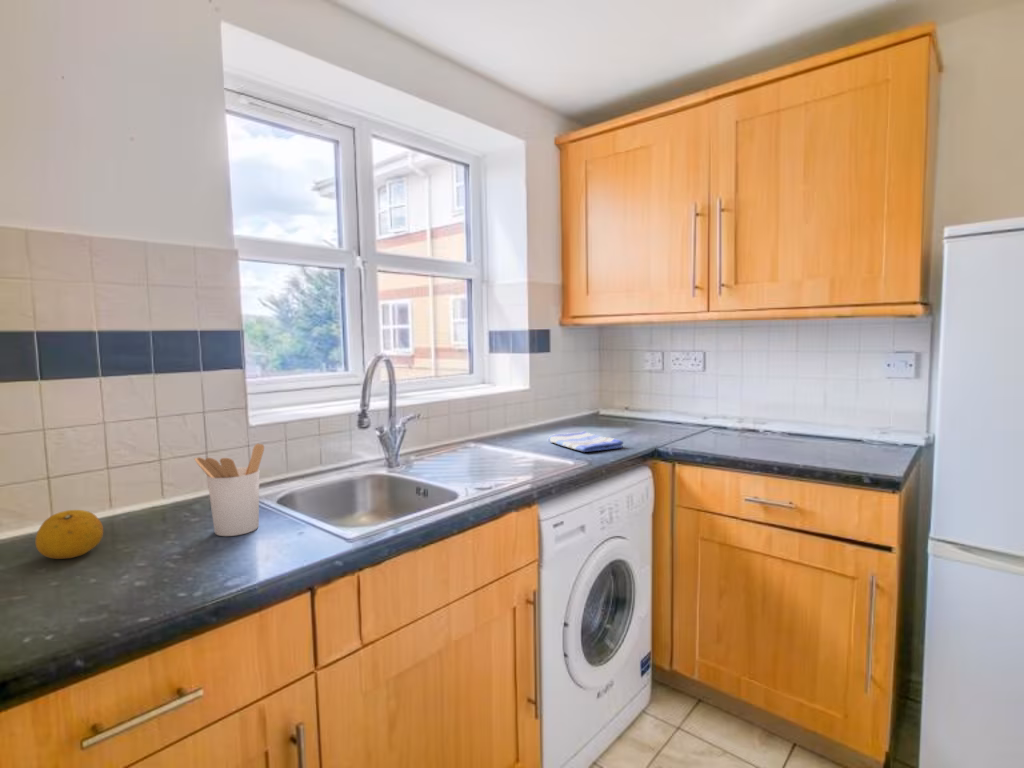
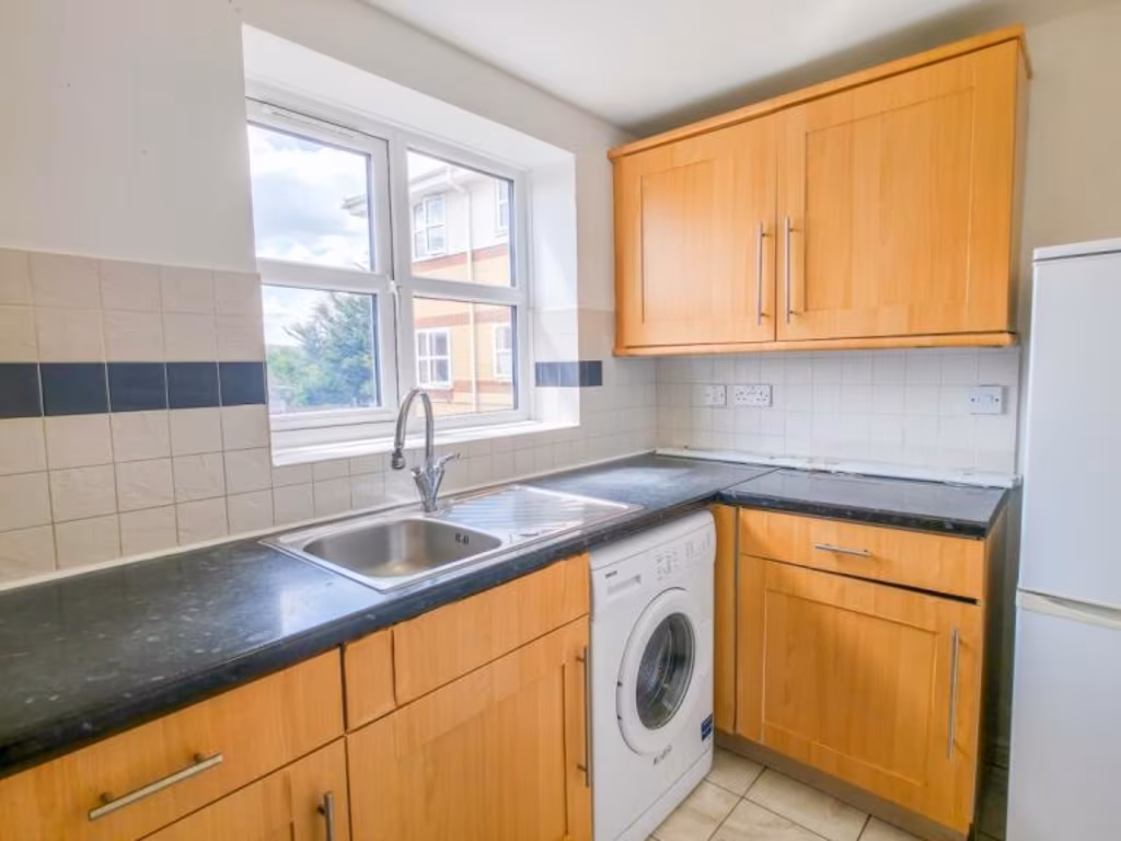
- fruit [35,509,104,560]
- dish towel [547,430,624,453]
- utensil holder [193,443,265,537]
